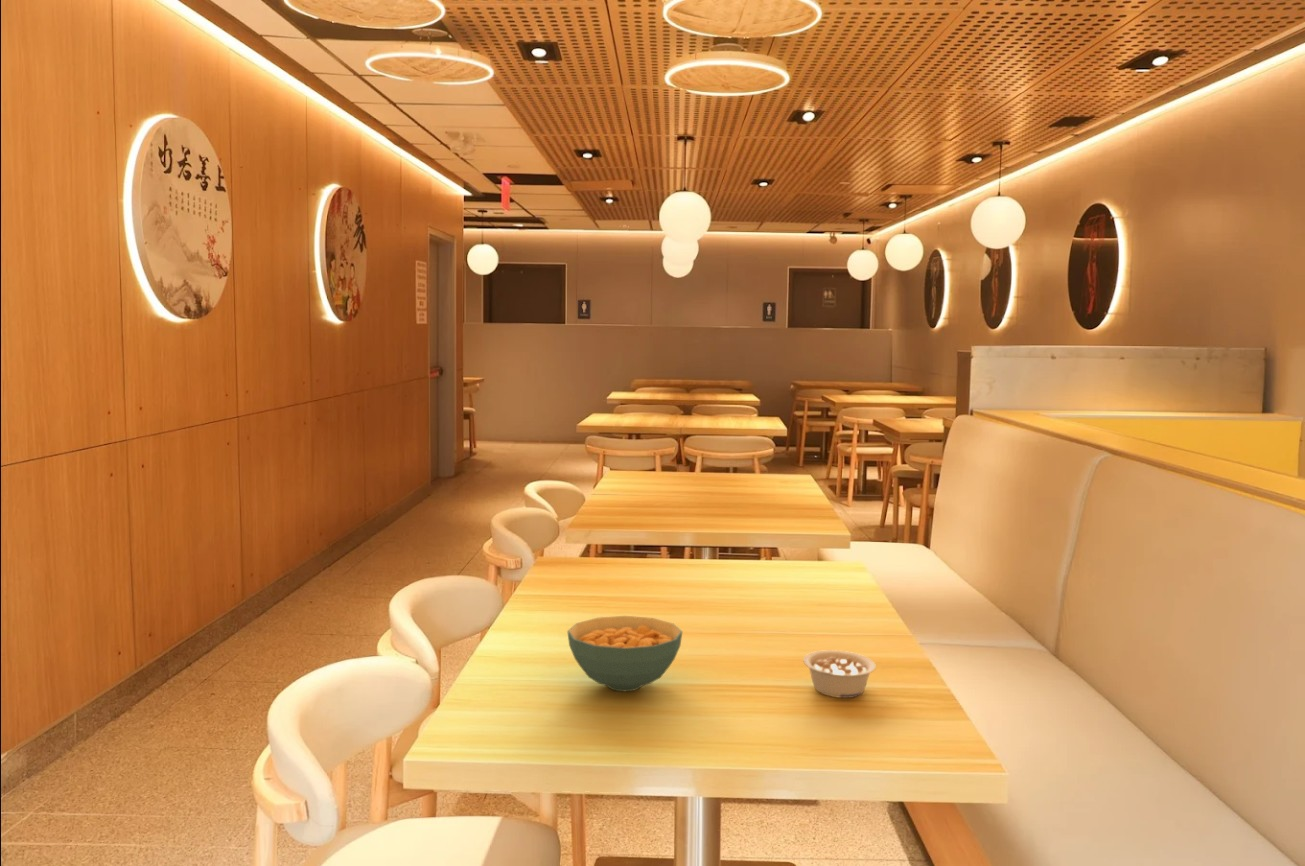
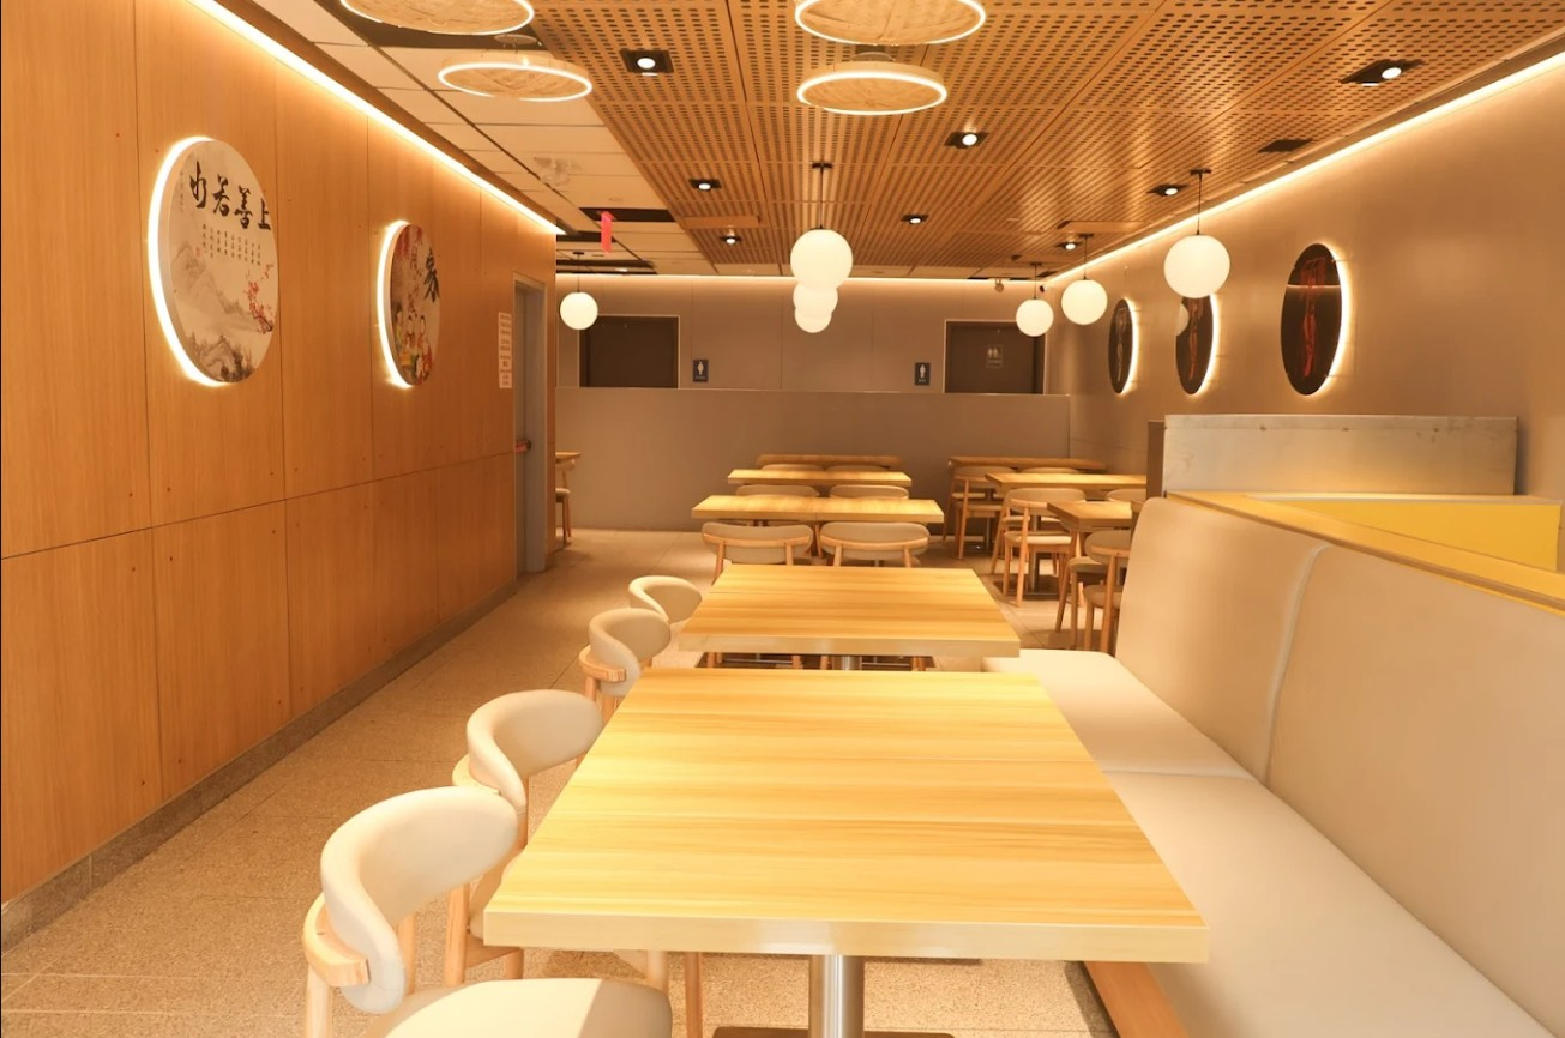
- cereal bowl [566,615,683,693]
- legume [802,649,877,699]
